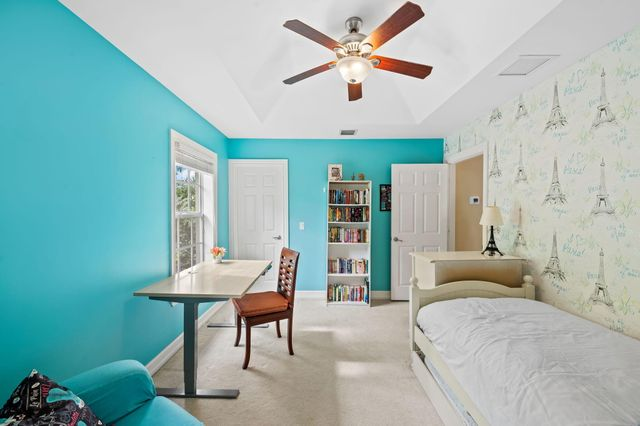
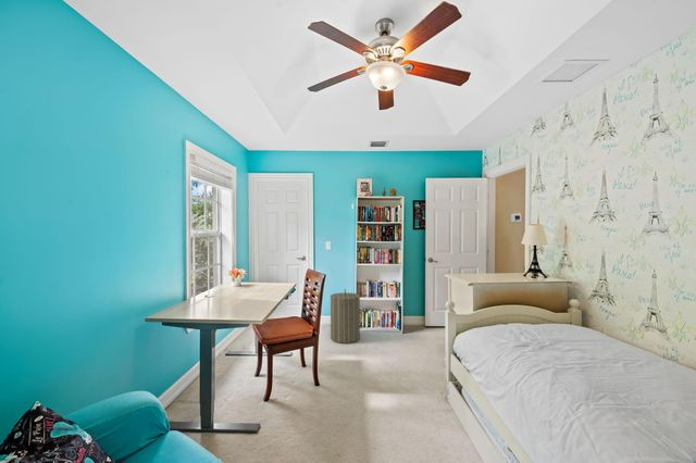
+ laundry hamper [330,288,361,345]
